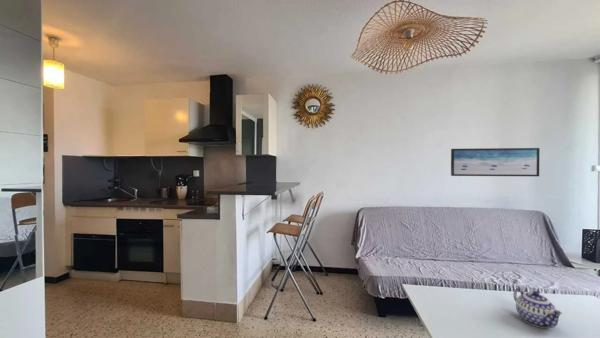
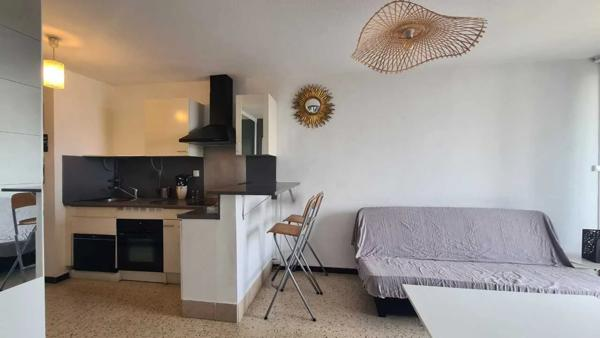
- teapot [513,287,563,329]
- wall art [450,147,541,177]
